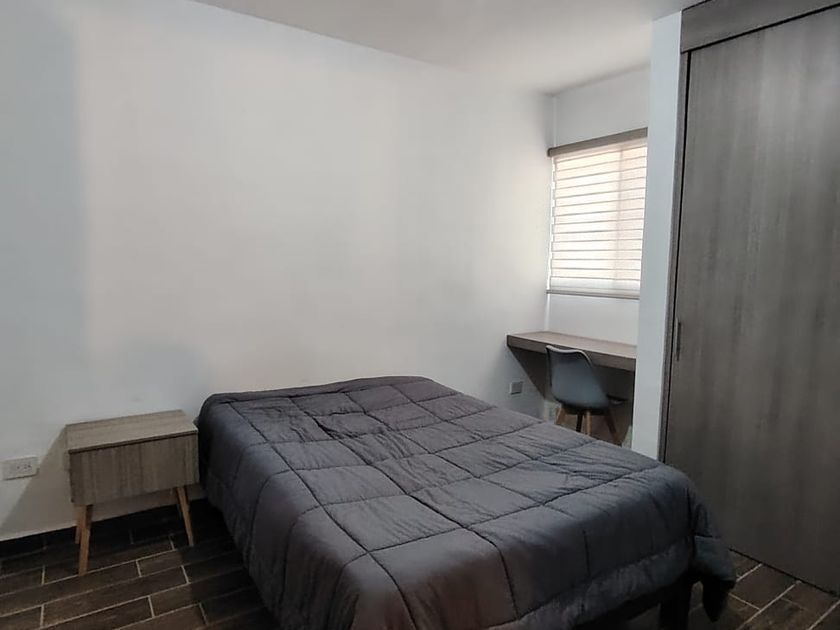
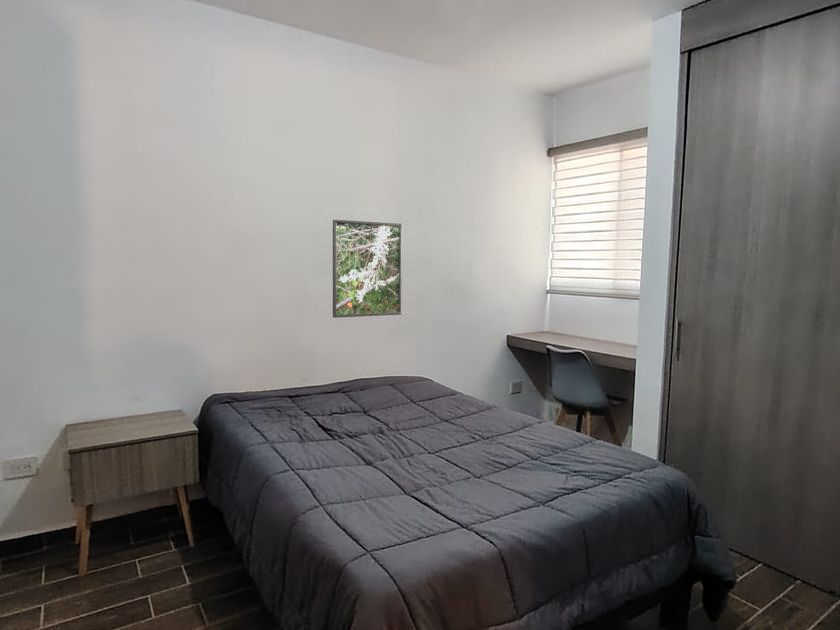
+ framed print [332,219,403,319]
